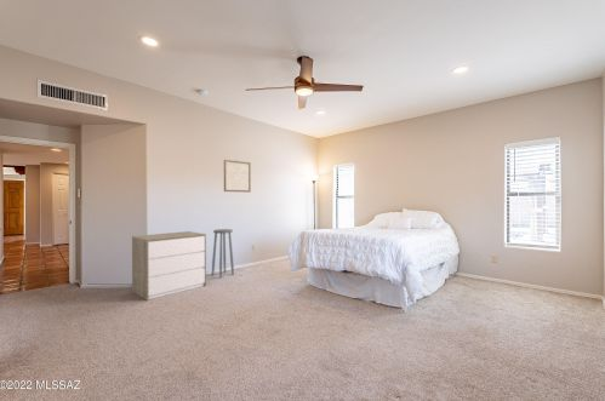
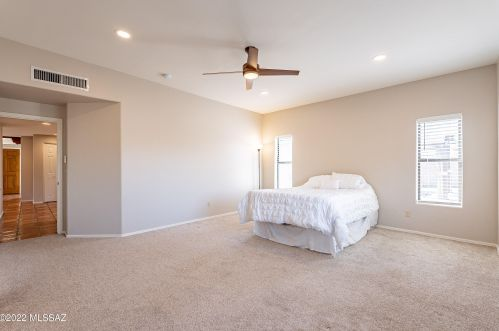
- dresser [131,230,207,302]
- stool [211,228,235,279]
- wall art [223,159,252,194]
